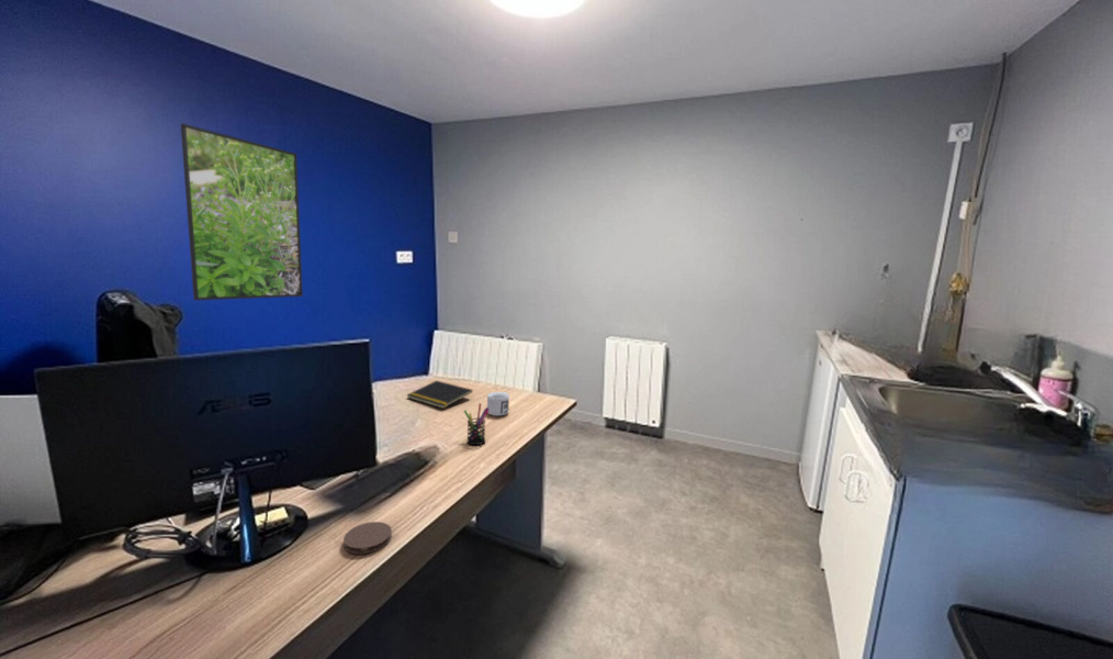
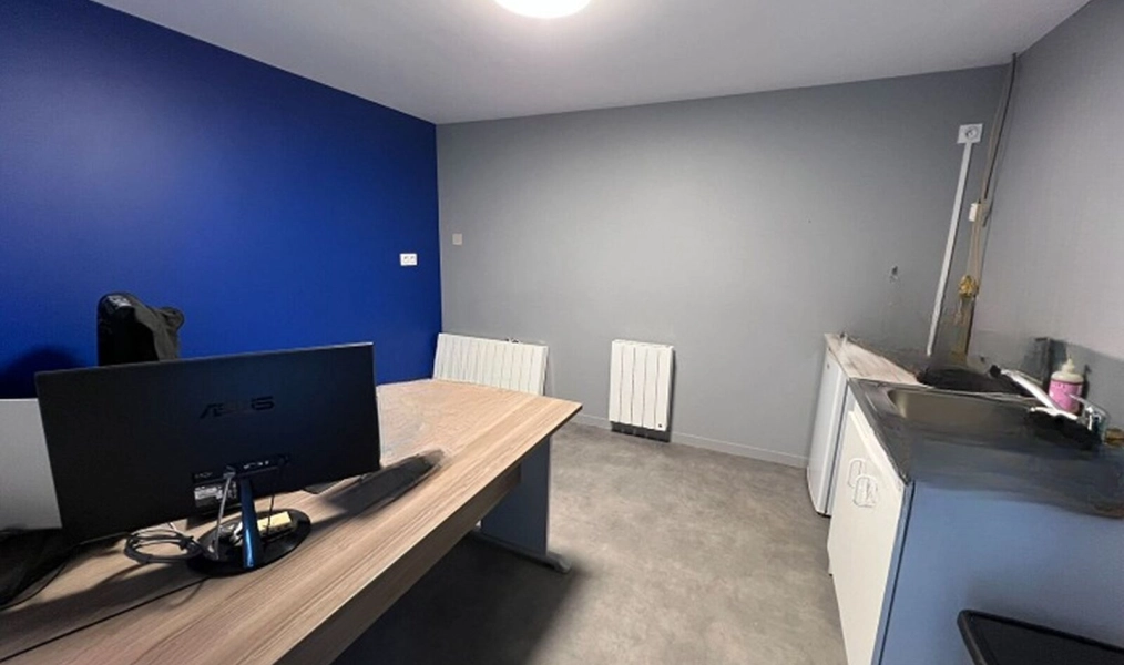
- coaster [342,521,393,555]
- pen holder [463,402,490,446]
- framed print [180,122,304,301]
- notepad [405,379,474,410]
- mug [486,391,510,417]
